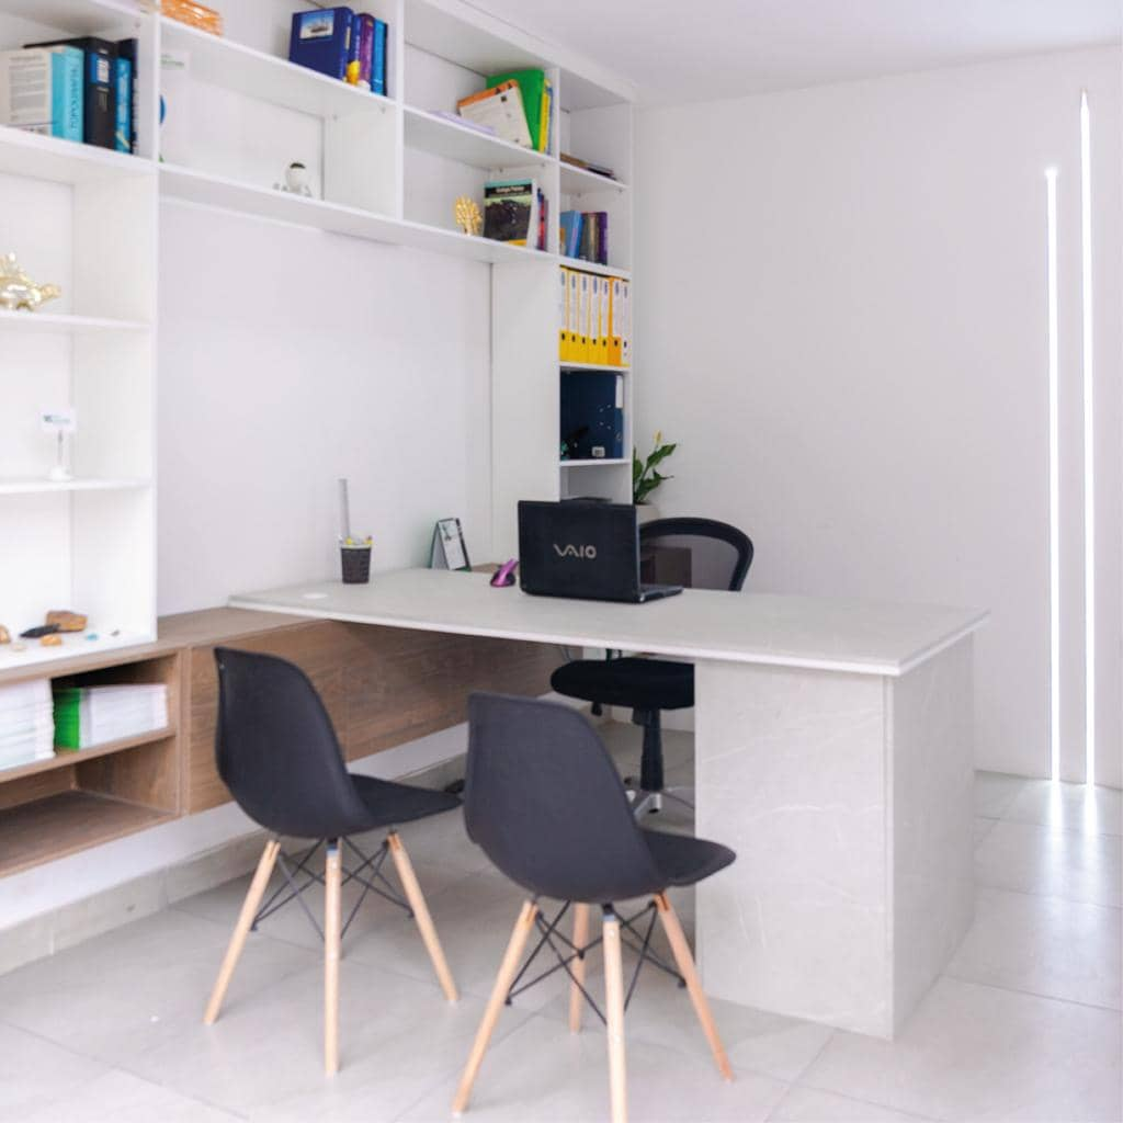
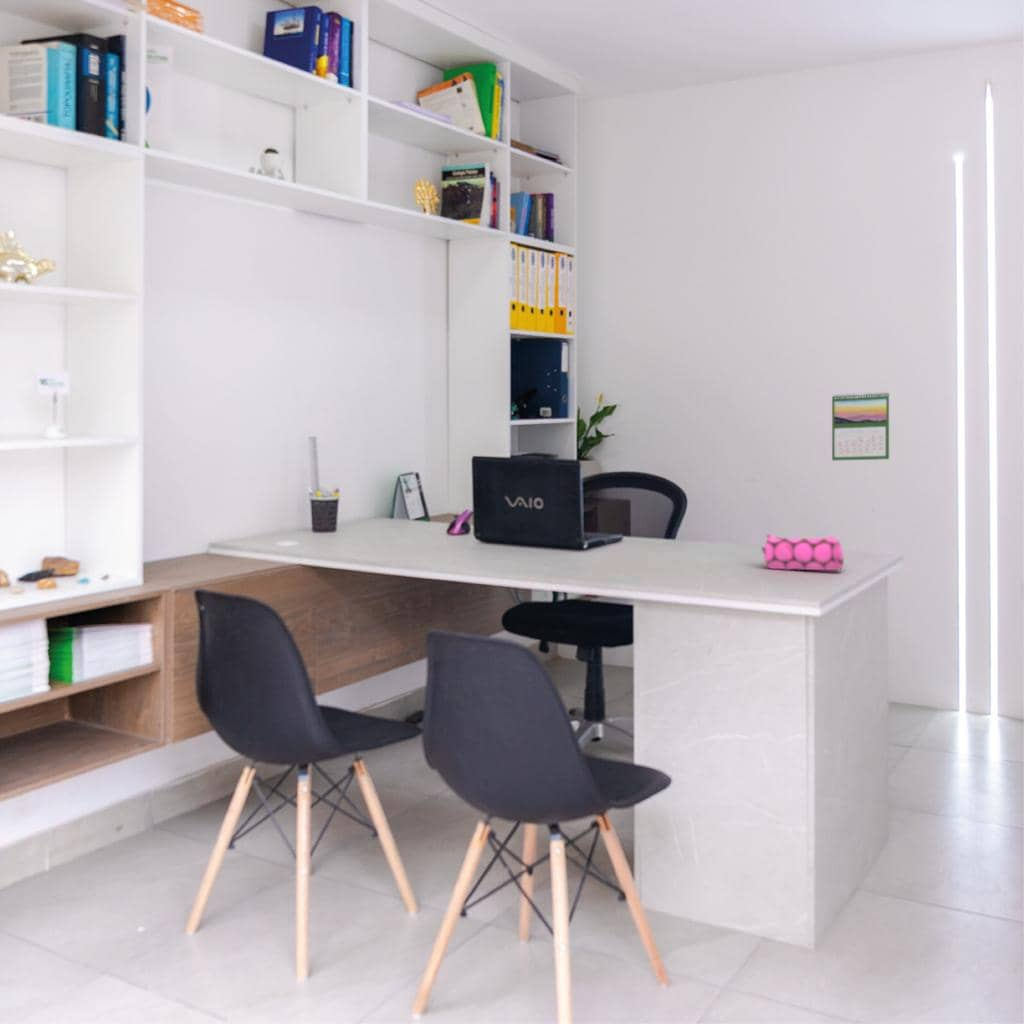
+ calendar [831,390,890,462]
+ pencil case [760,533,845,571]
